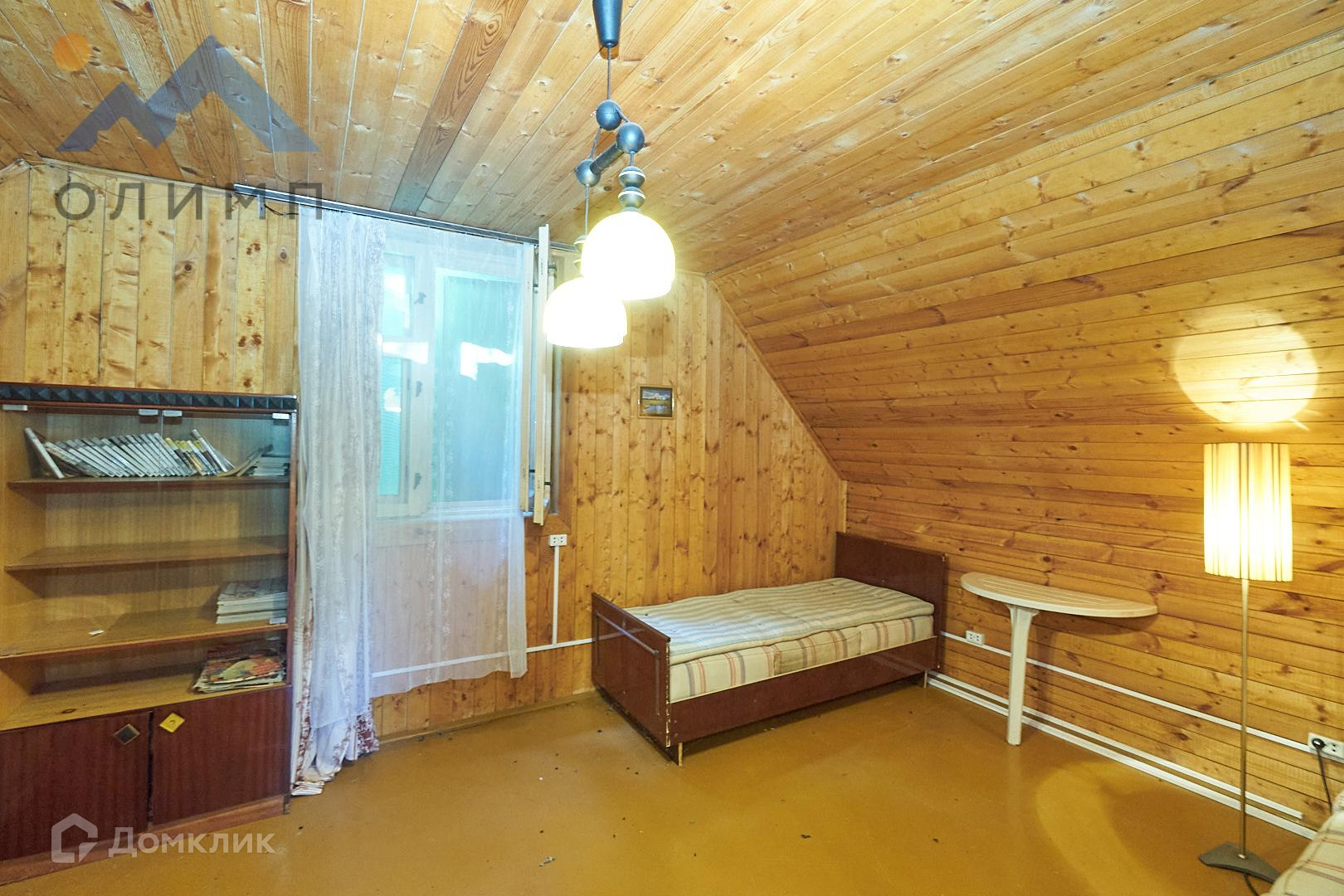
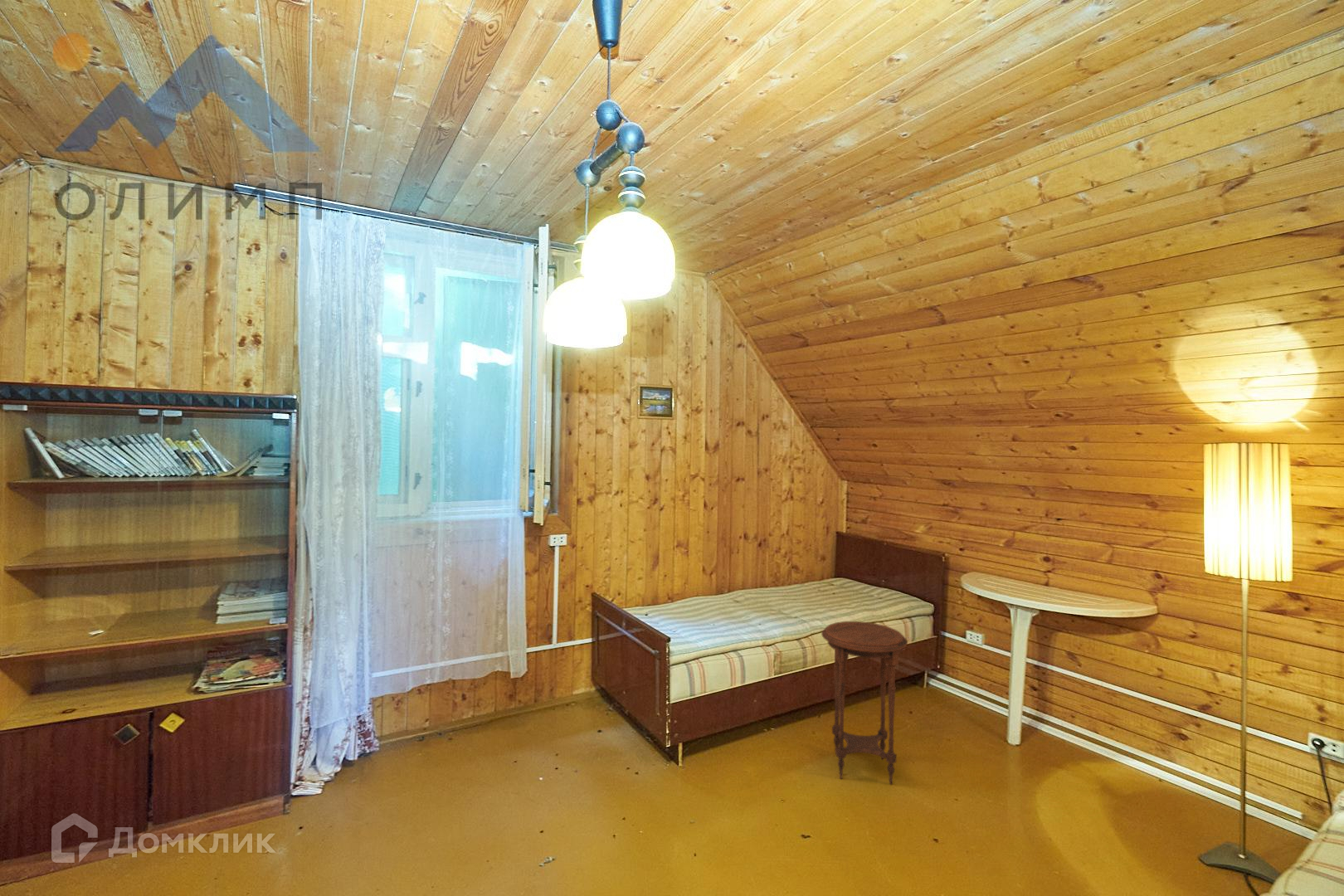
+ side table [821,621,908,785]
